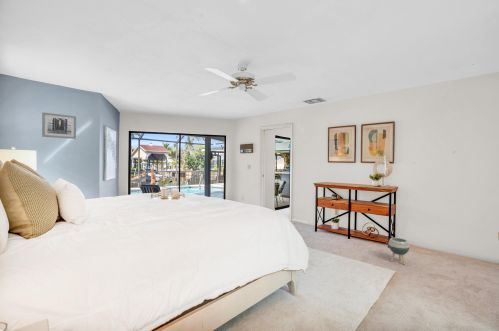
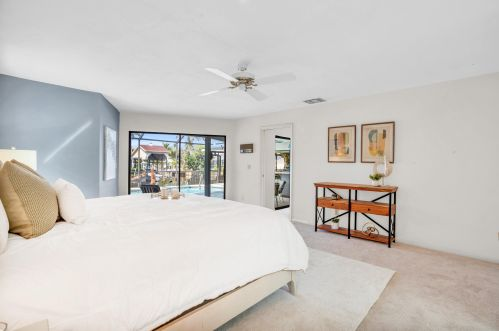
- planter [388,237,410,266]
- wall art [41,111,77,140]
